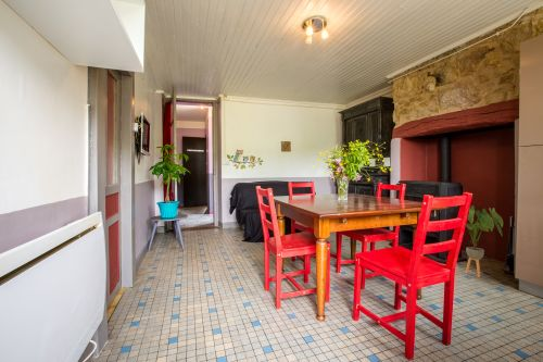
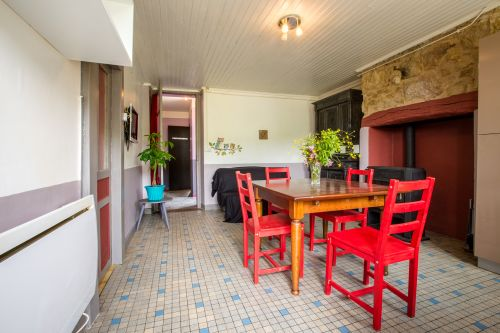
- house plant [465,204,504,278]
